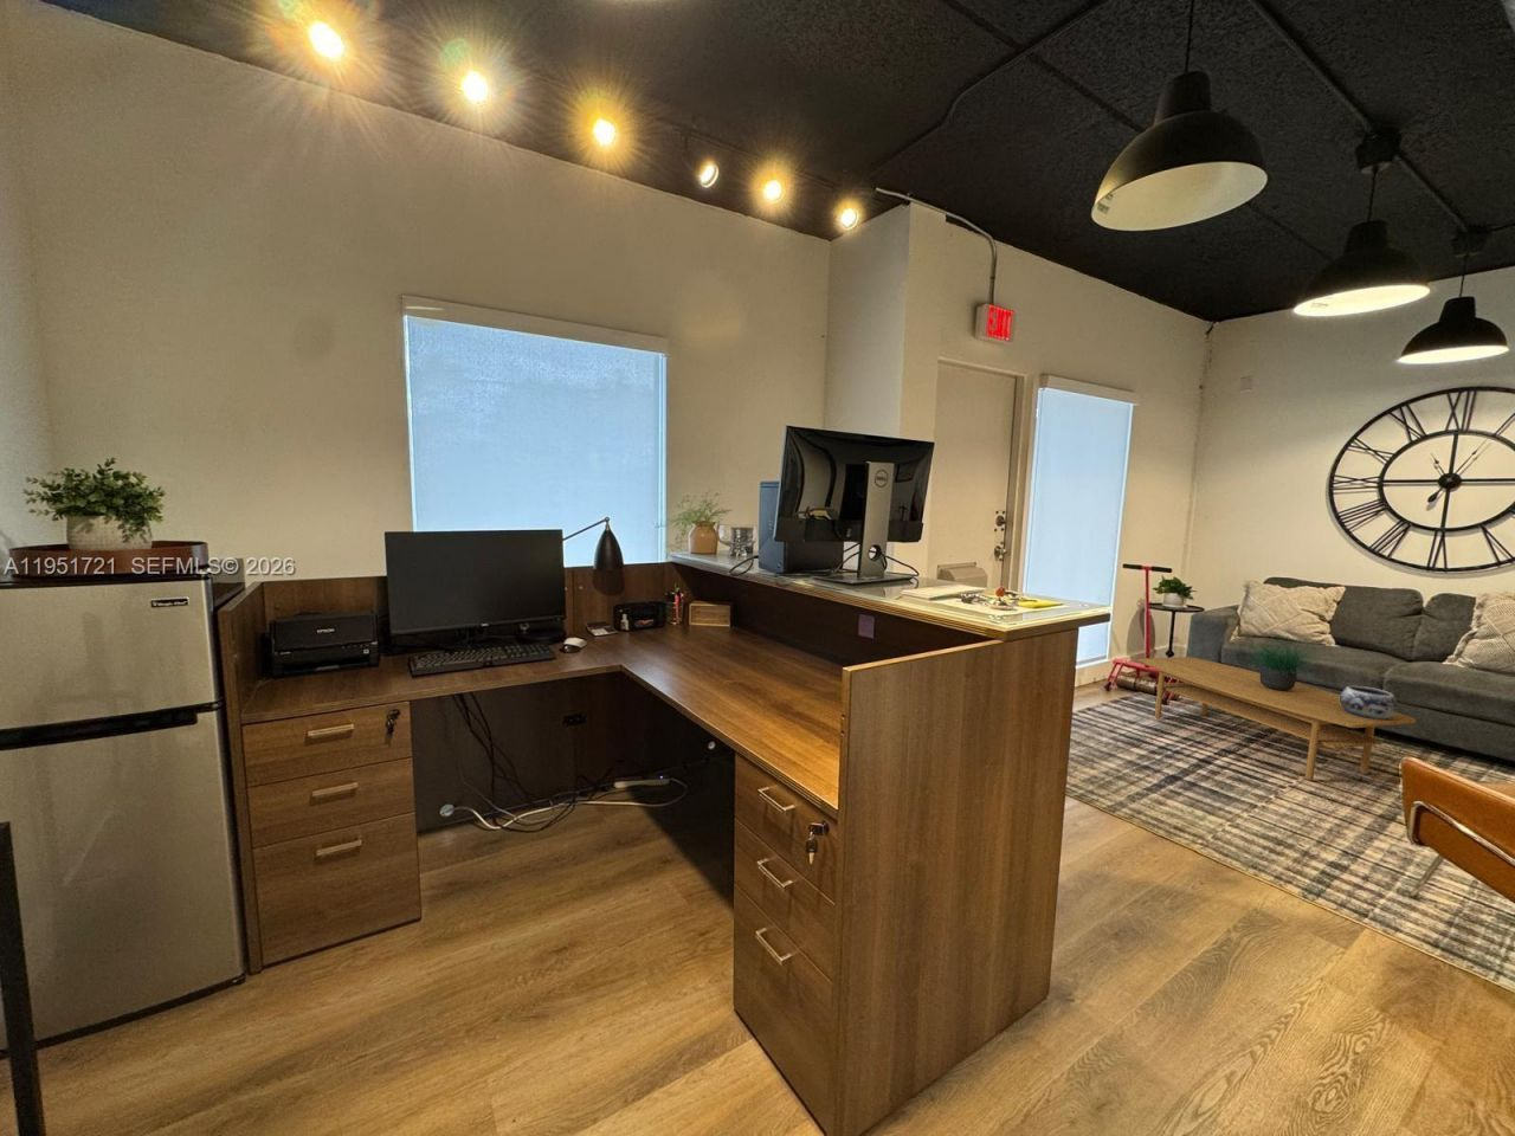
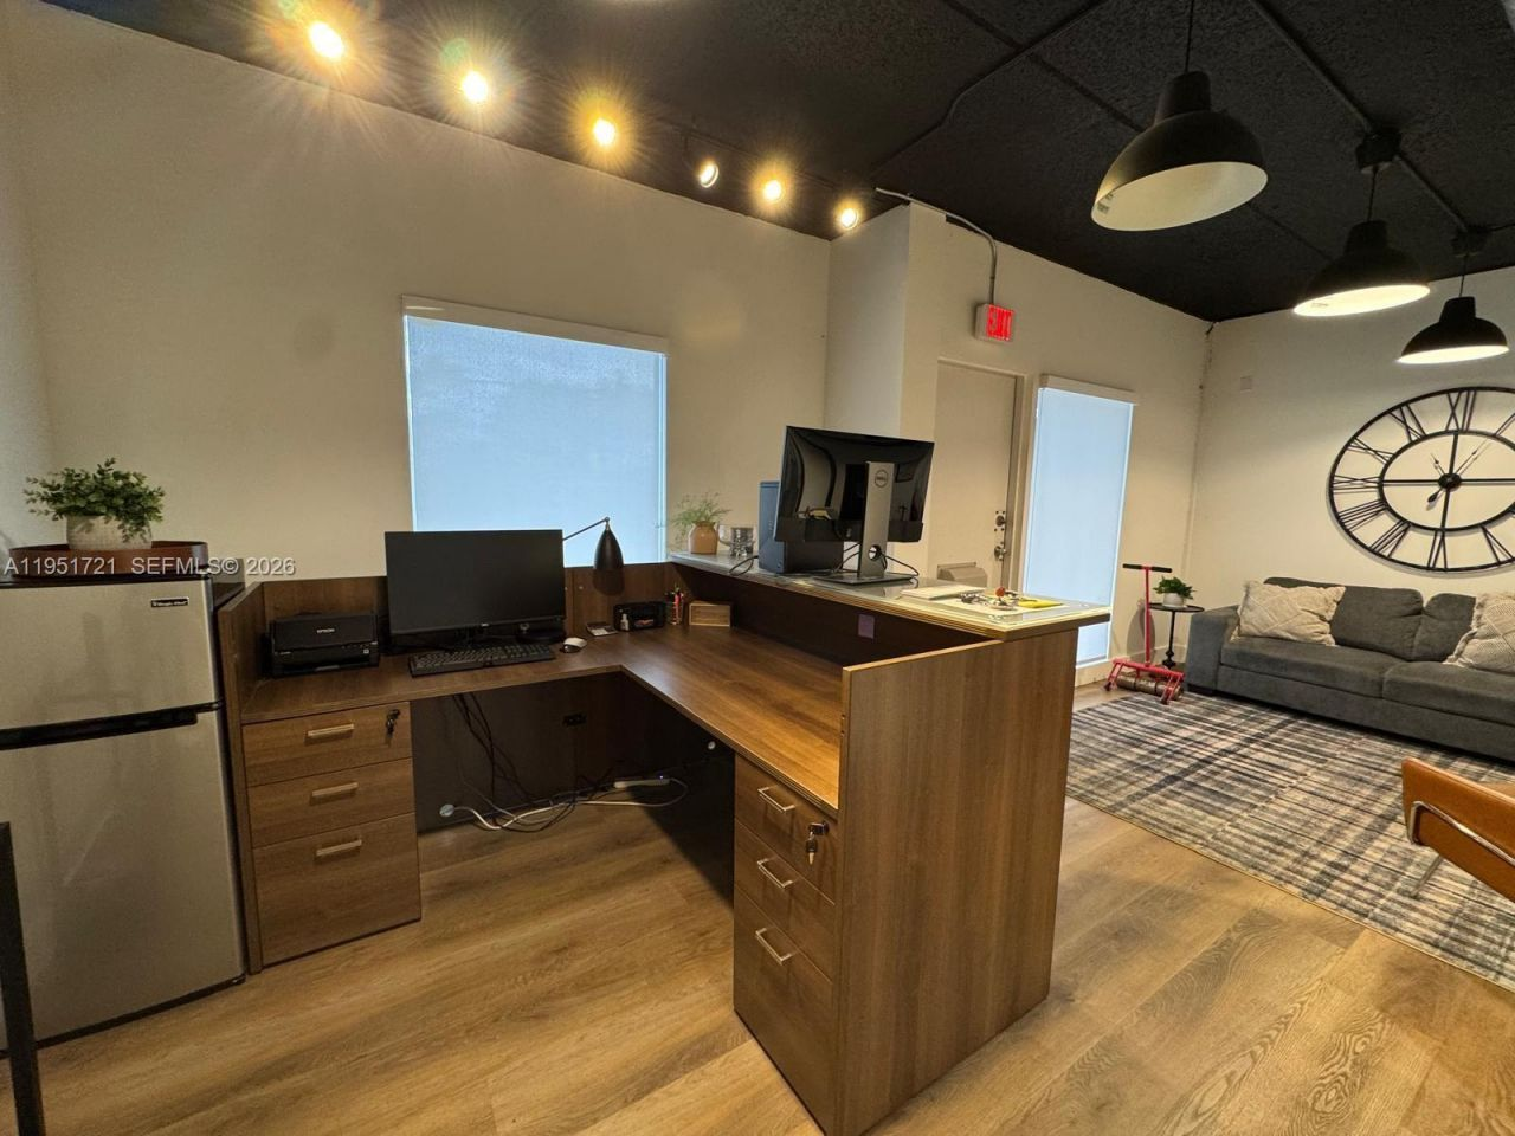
- potted plant [1244,630,1318,690]
- coffee table [1137,655,1417,780]
- decorative bowl [1340,685,1399,720]
